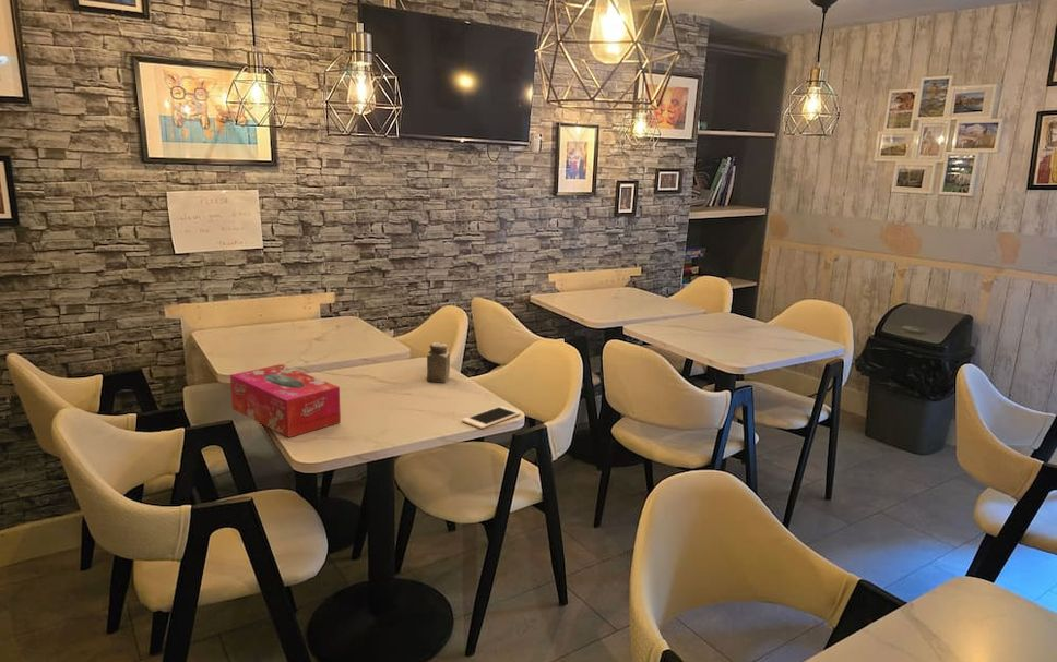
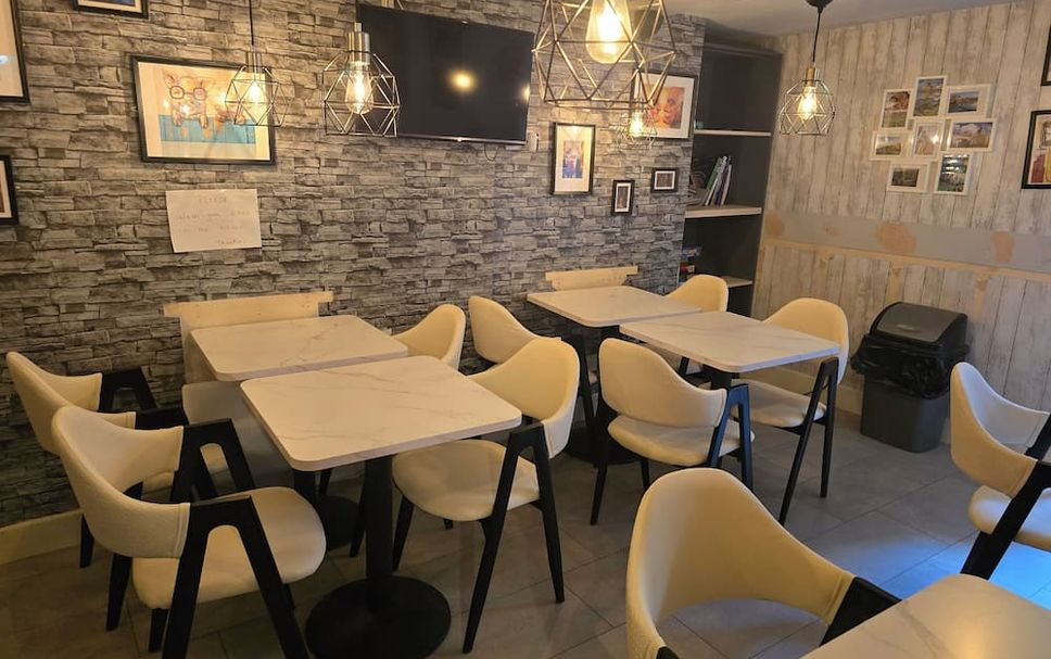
- cell phone [461,405,522,430]
- tissue box [229,363,342,438]
- salt shaker [426,341,451,384]
